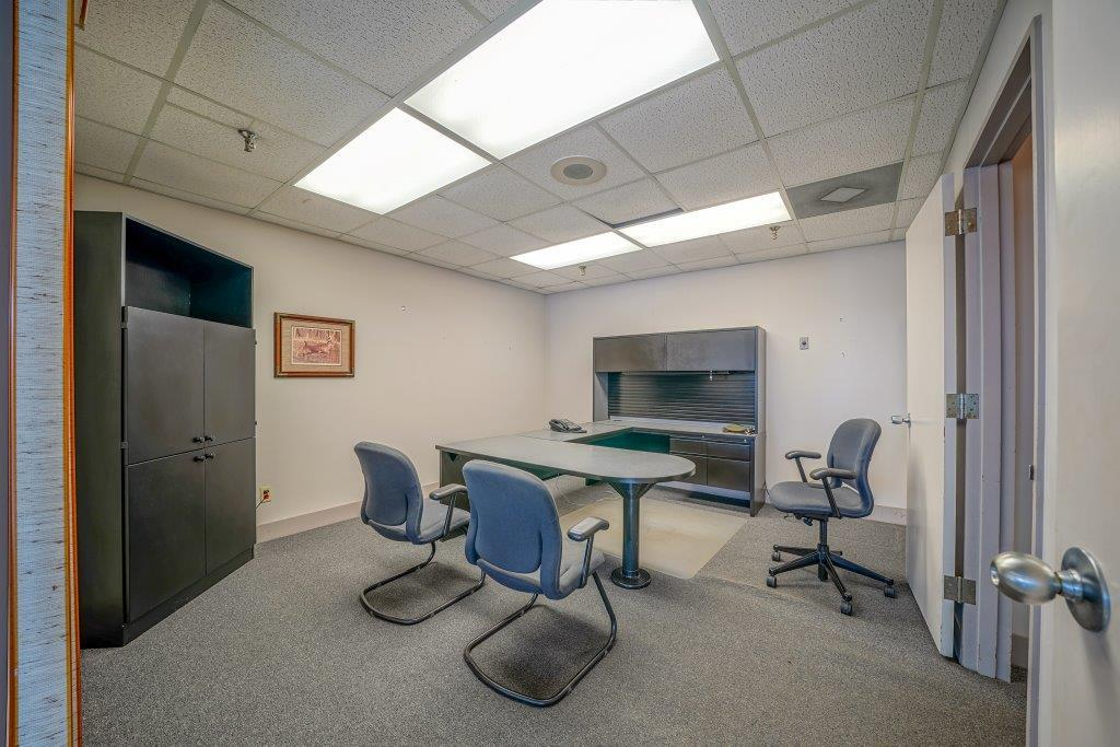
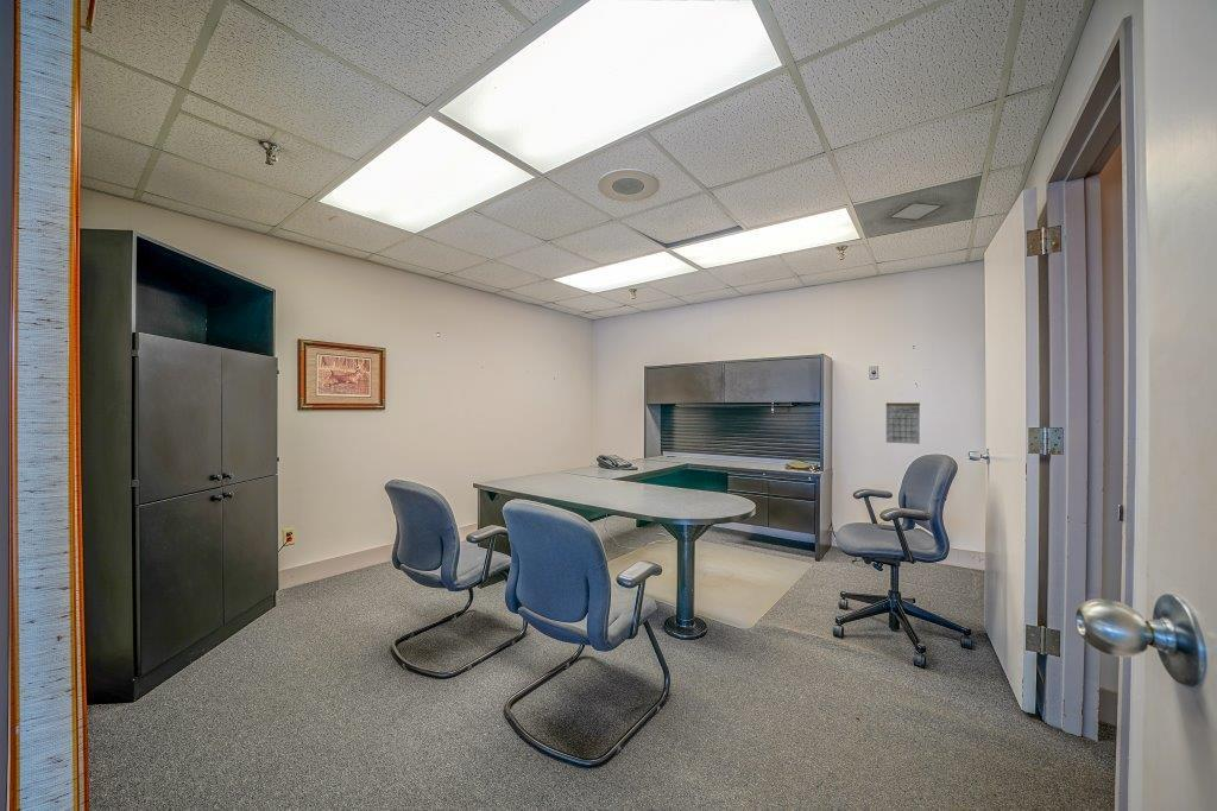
+ calendar [885,393,921,445]
